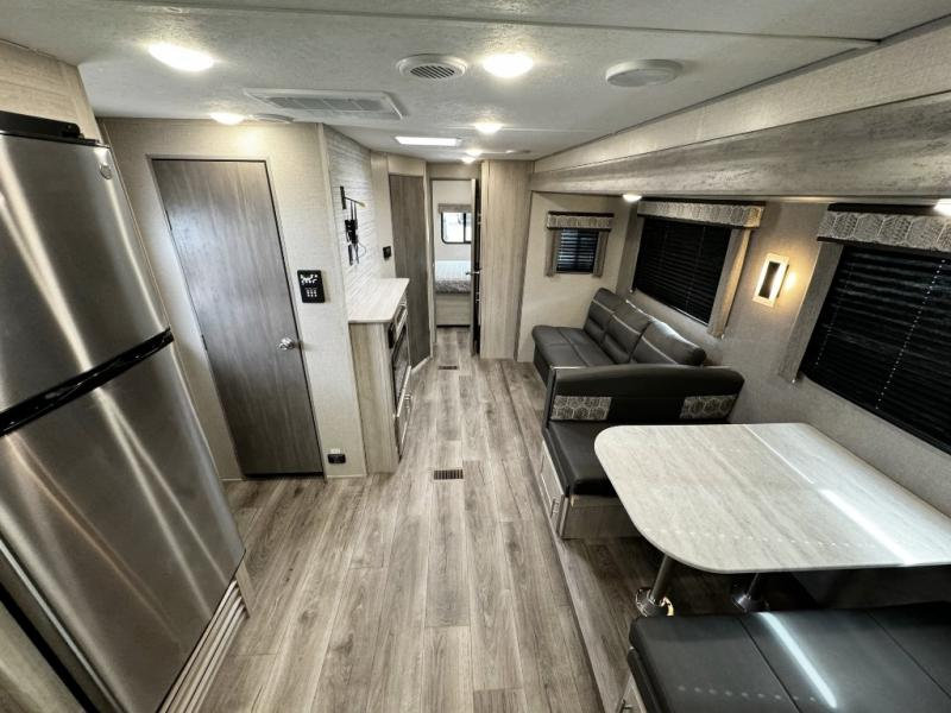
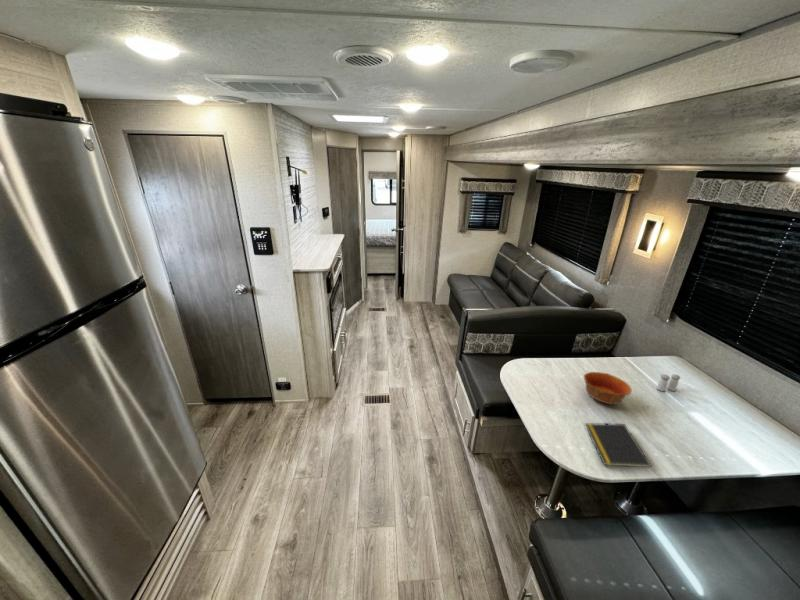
+ salt and pepper shaker [656,373,681,392]
+ notepad [584,422,652,468]
+ bowl [583,371,633,405]
